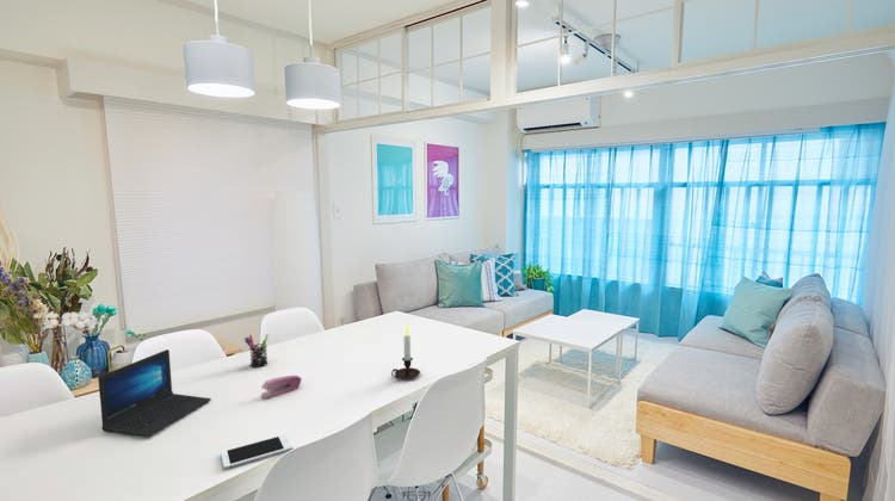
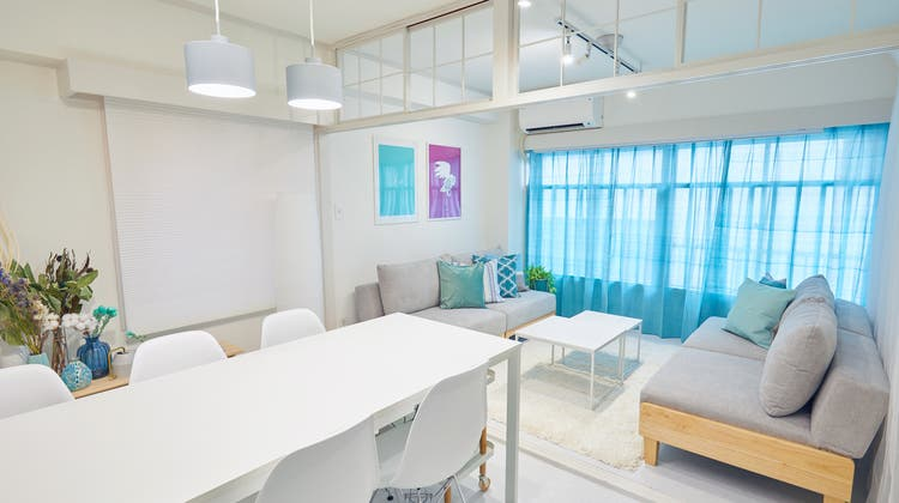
- stapler [260,375,303,400]
- laptop [97,348,212,438]
- cell phone [220,433,294,470]
- pen holder [243,333,270,369]
- candle [390,322,421,379]
